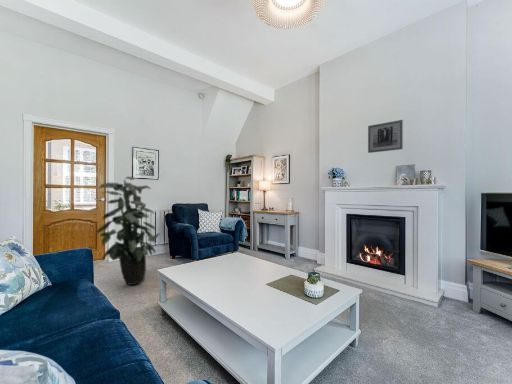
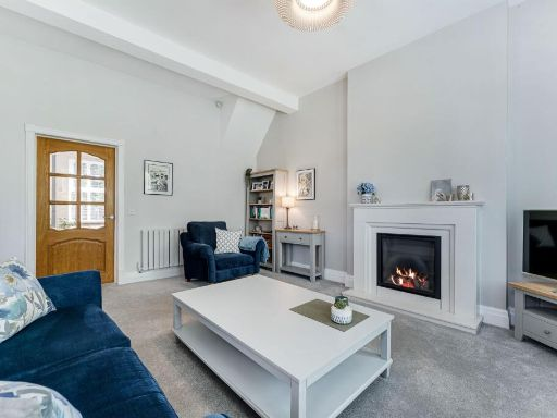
- wall art [367,119,404,154]
- indoor plant [95,176,161,286]
